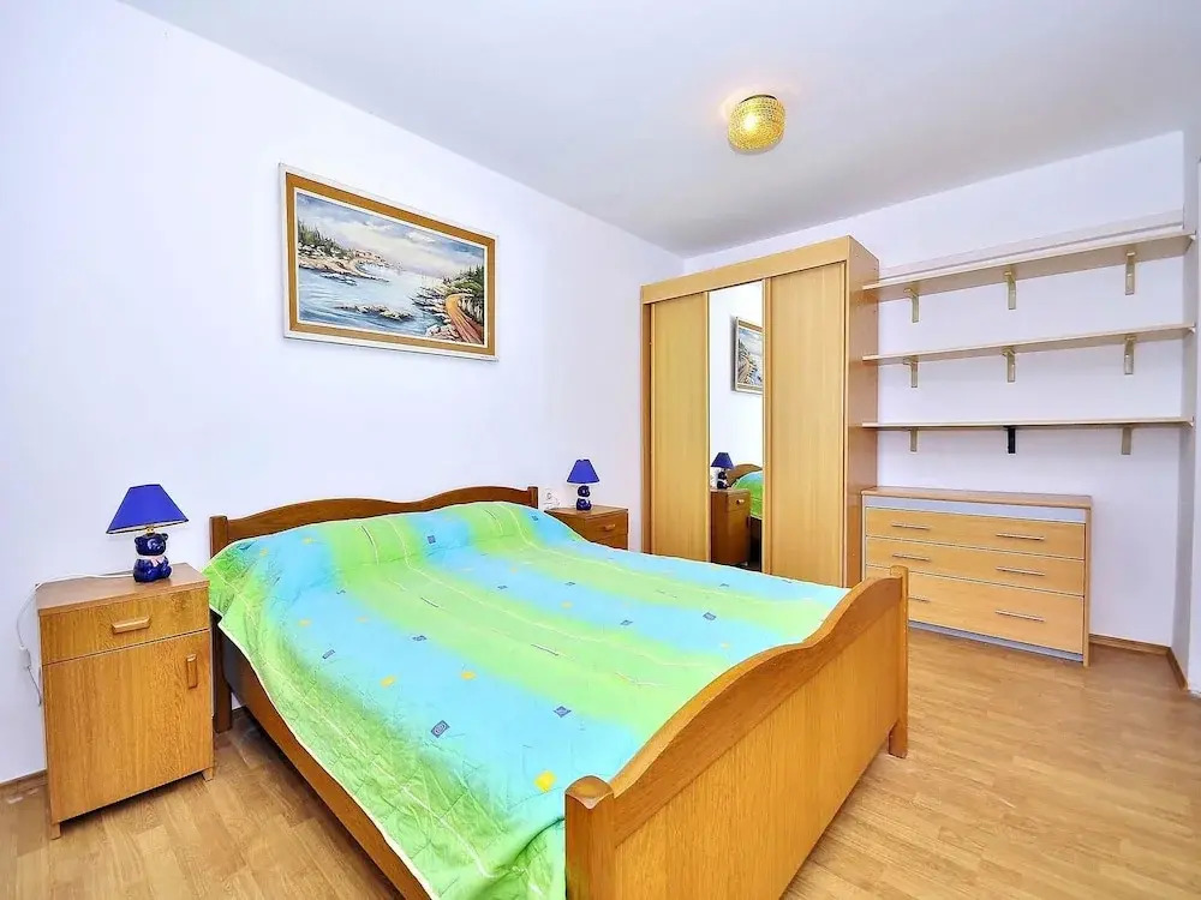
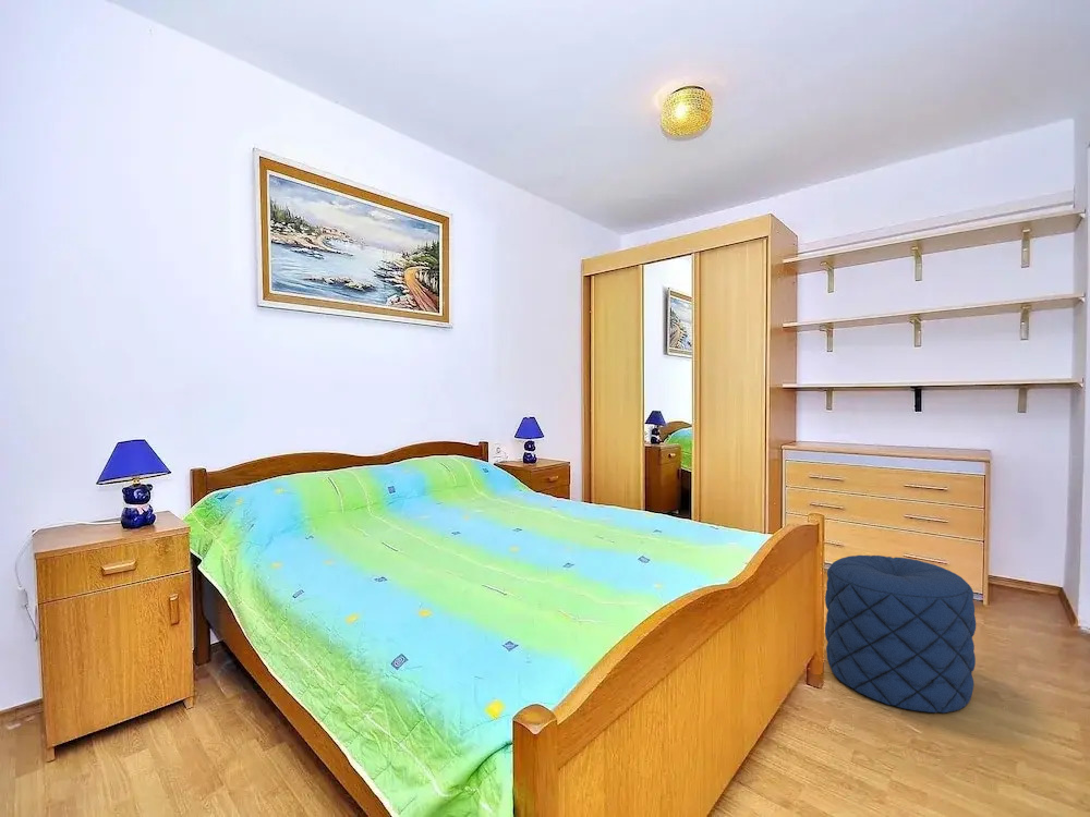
+ pouf [824,554,977,714]
